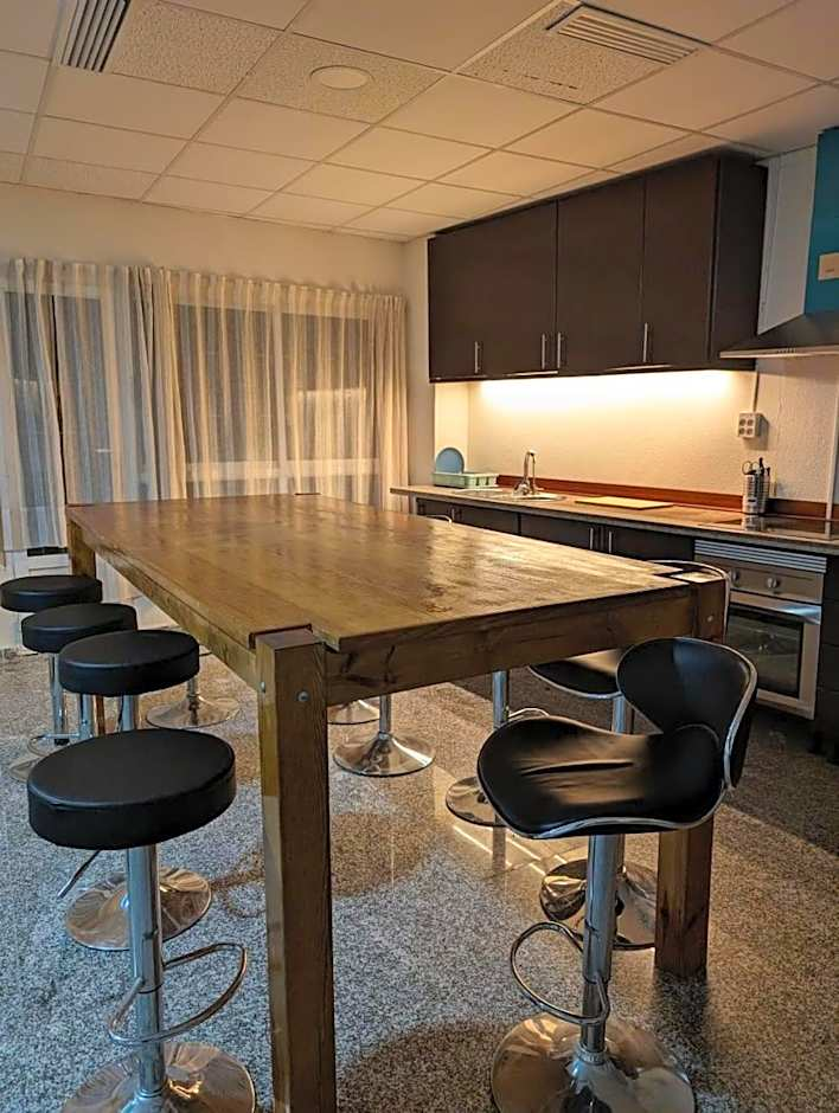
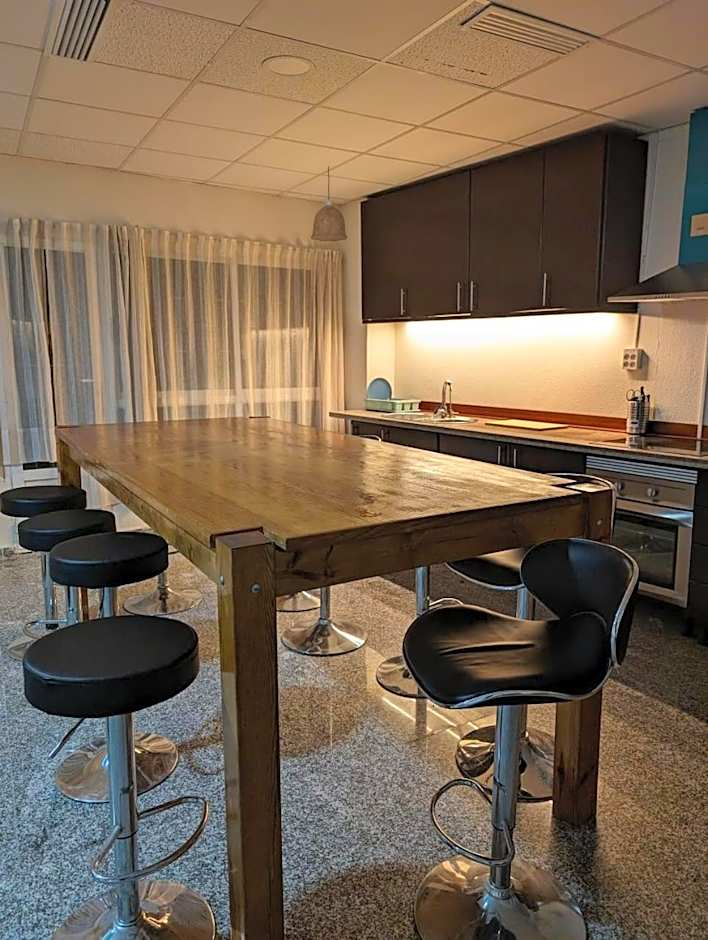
+ pendant lamp [310,166,348,242]
